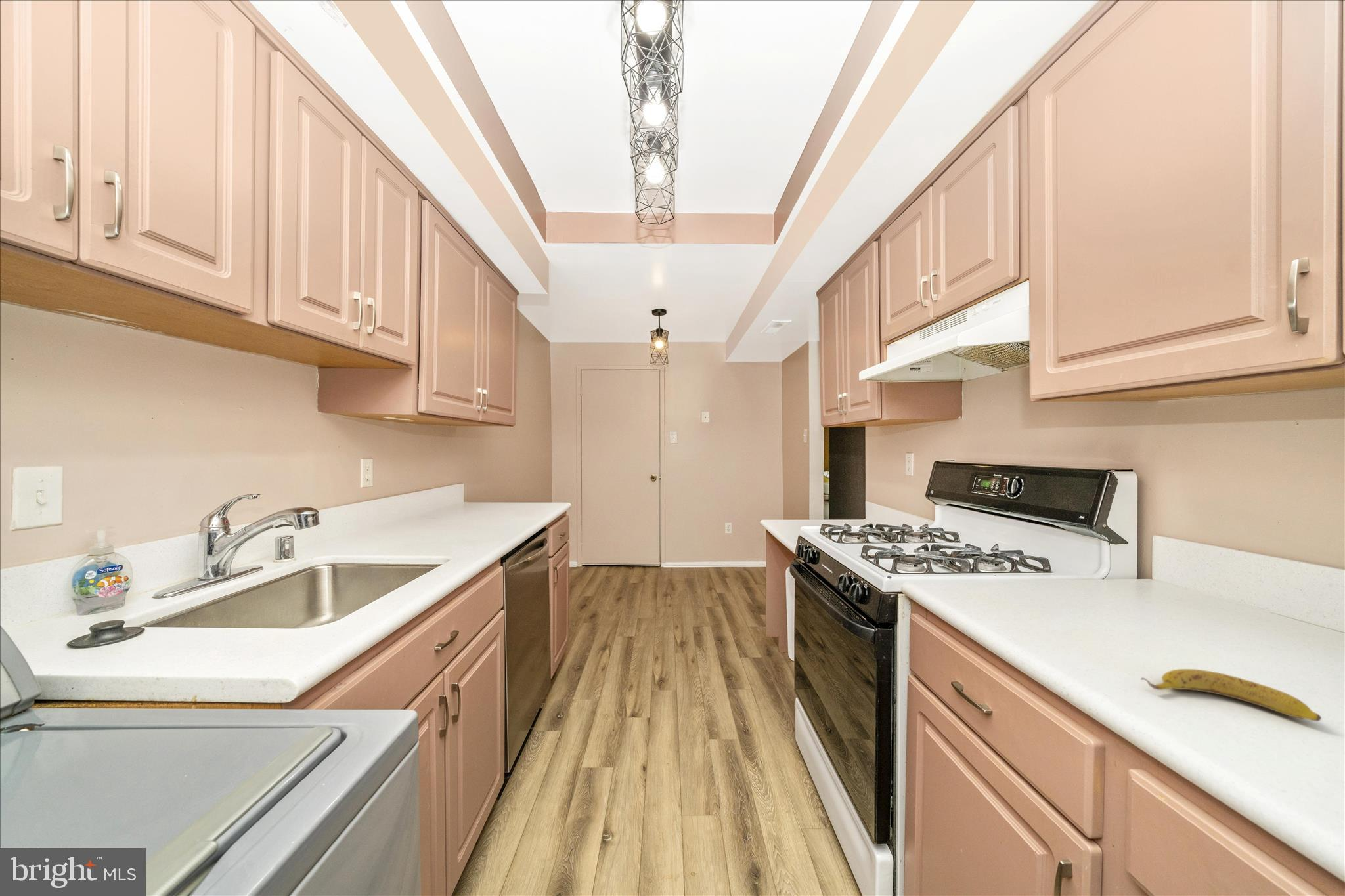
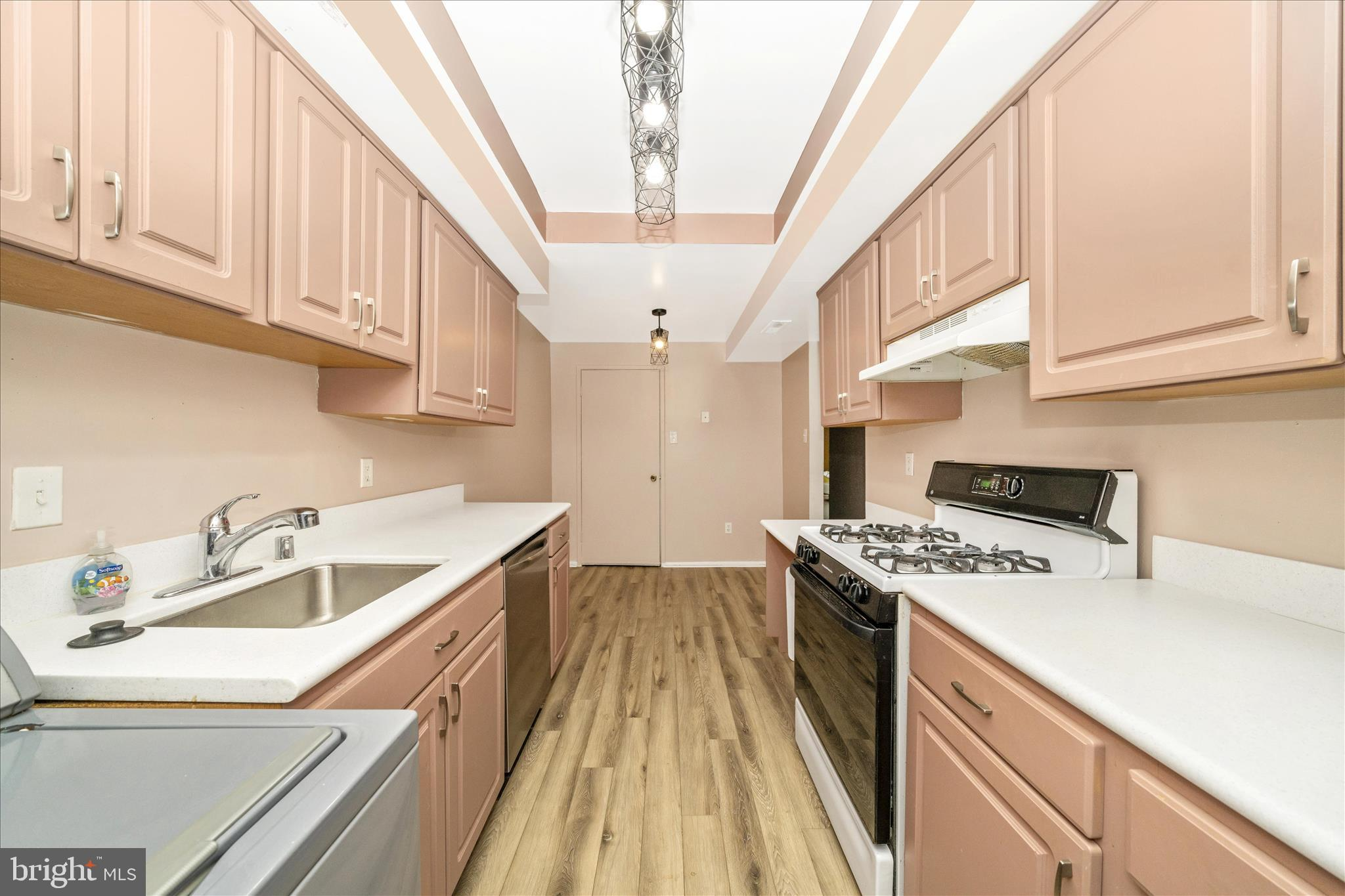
- banana [1140,668,1322,722]
